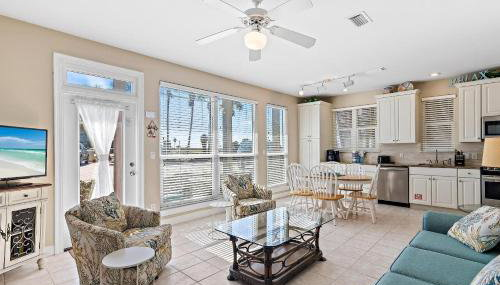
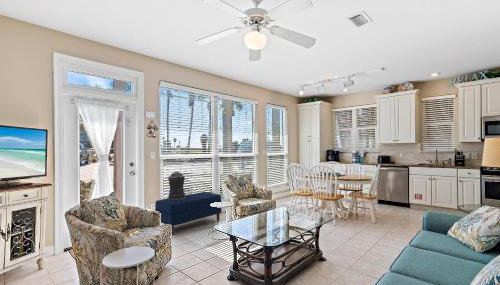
+ incense holder [167,171,186,201]
+ bench [154,191,223,236]
